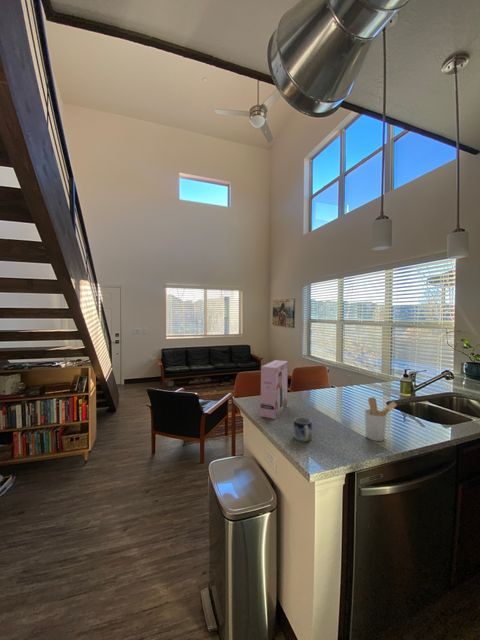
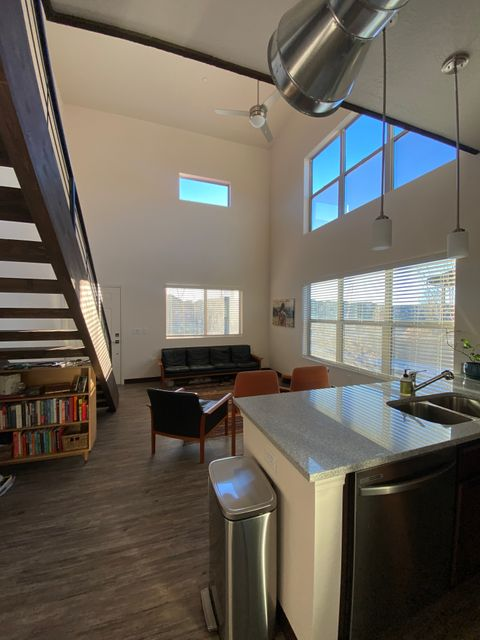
- cereal box [260,359,289,420]
- mug [293,416,313,443]
- utensil holder [364,396,398,442]
